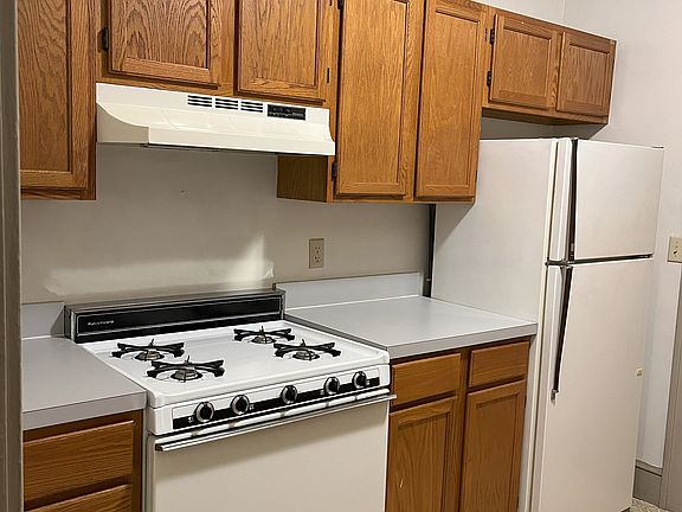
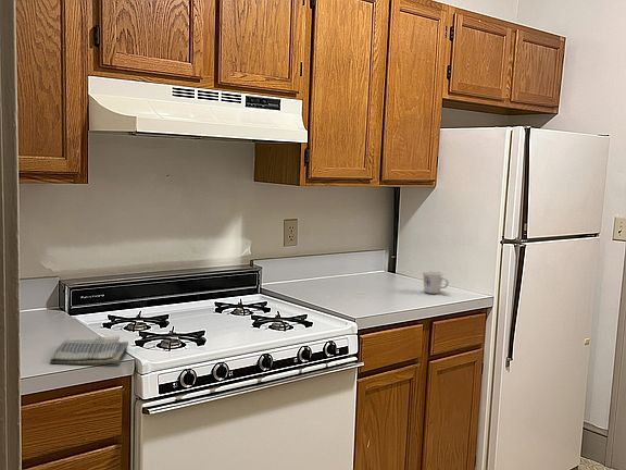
+ dish towel [49,335,129,366]
+ mug [422,270,450,295]
